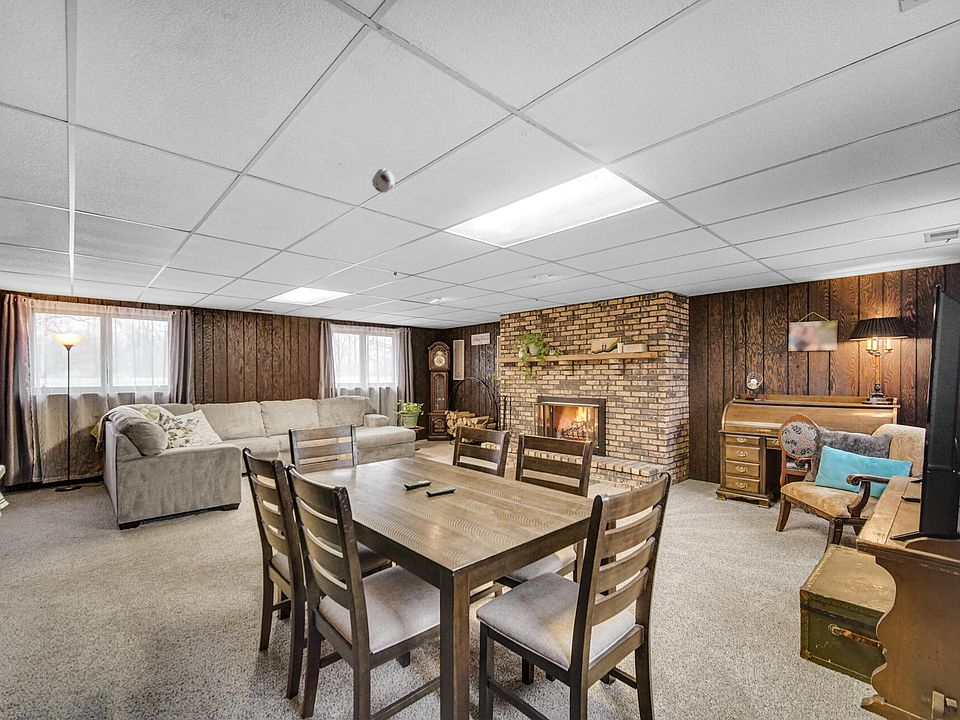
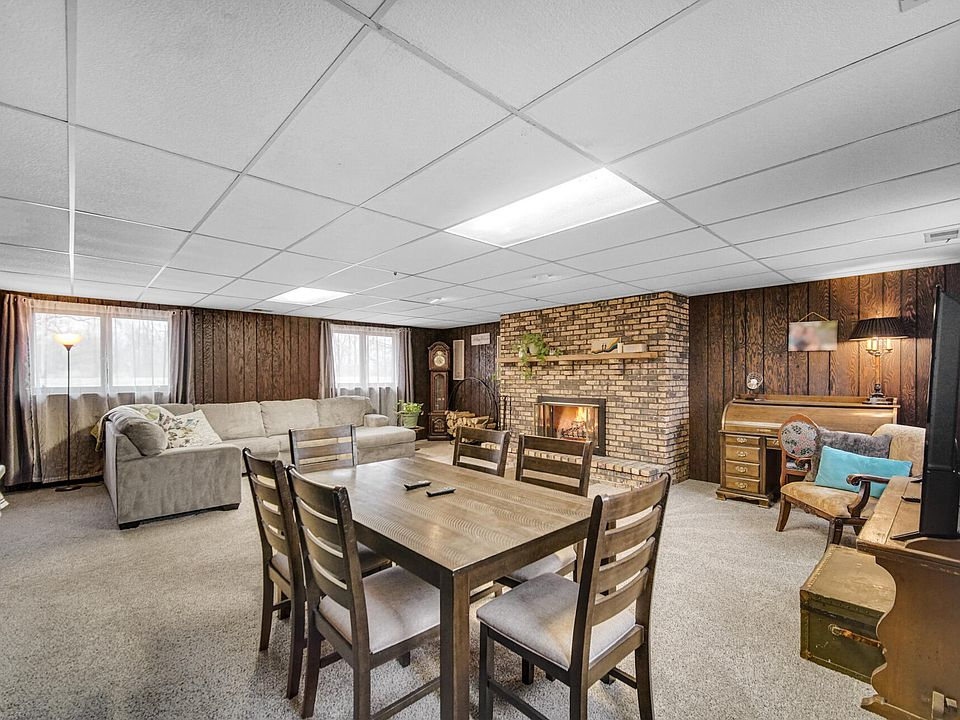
- smoke detector [371,168,396,194]
